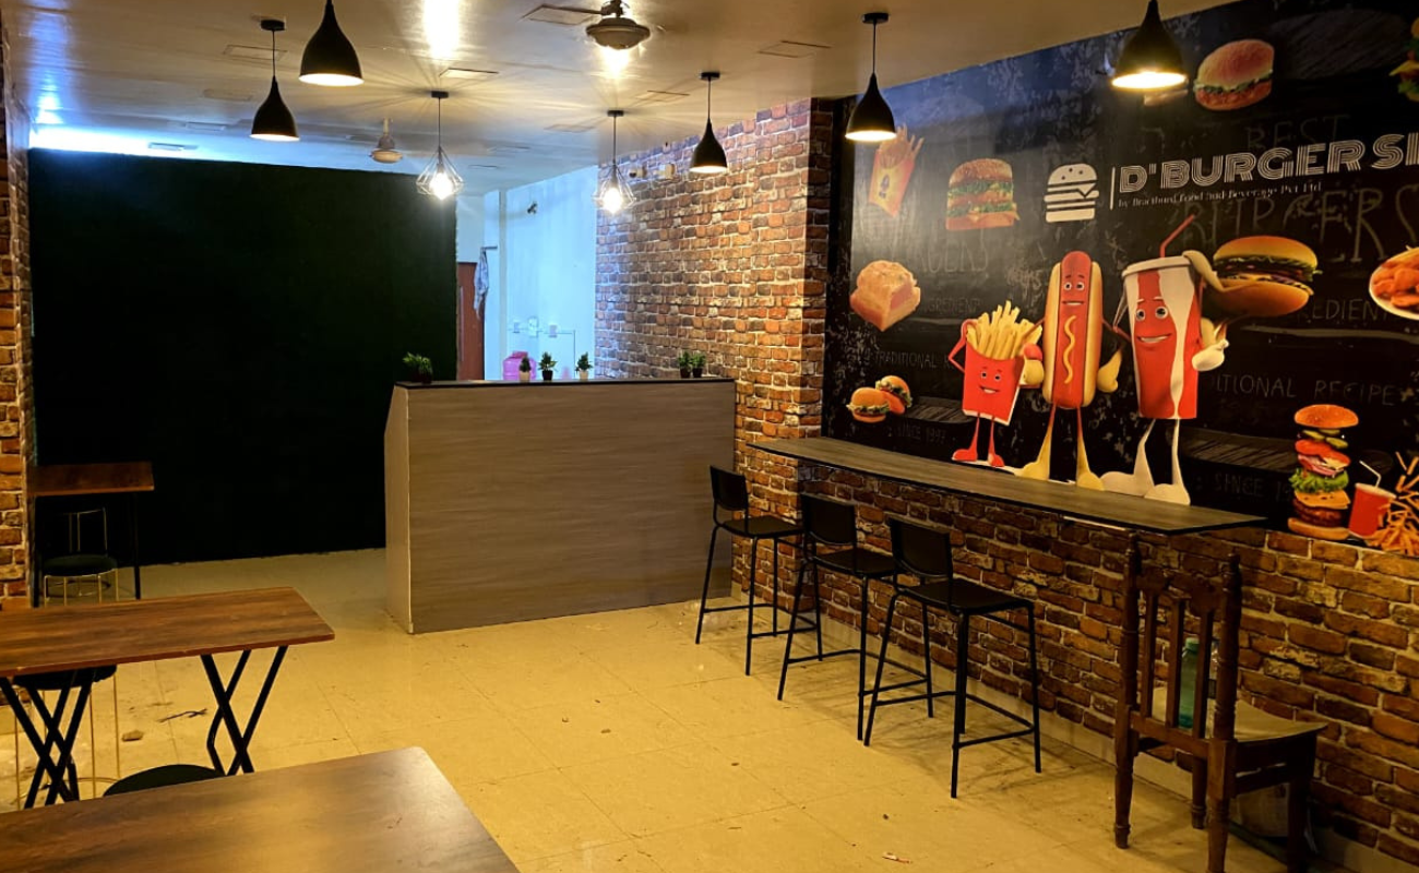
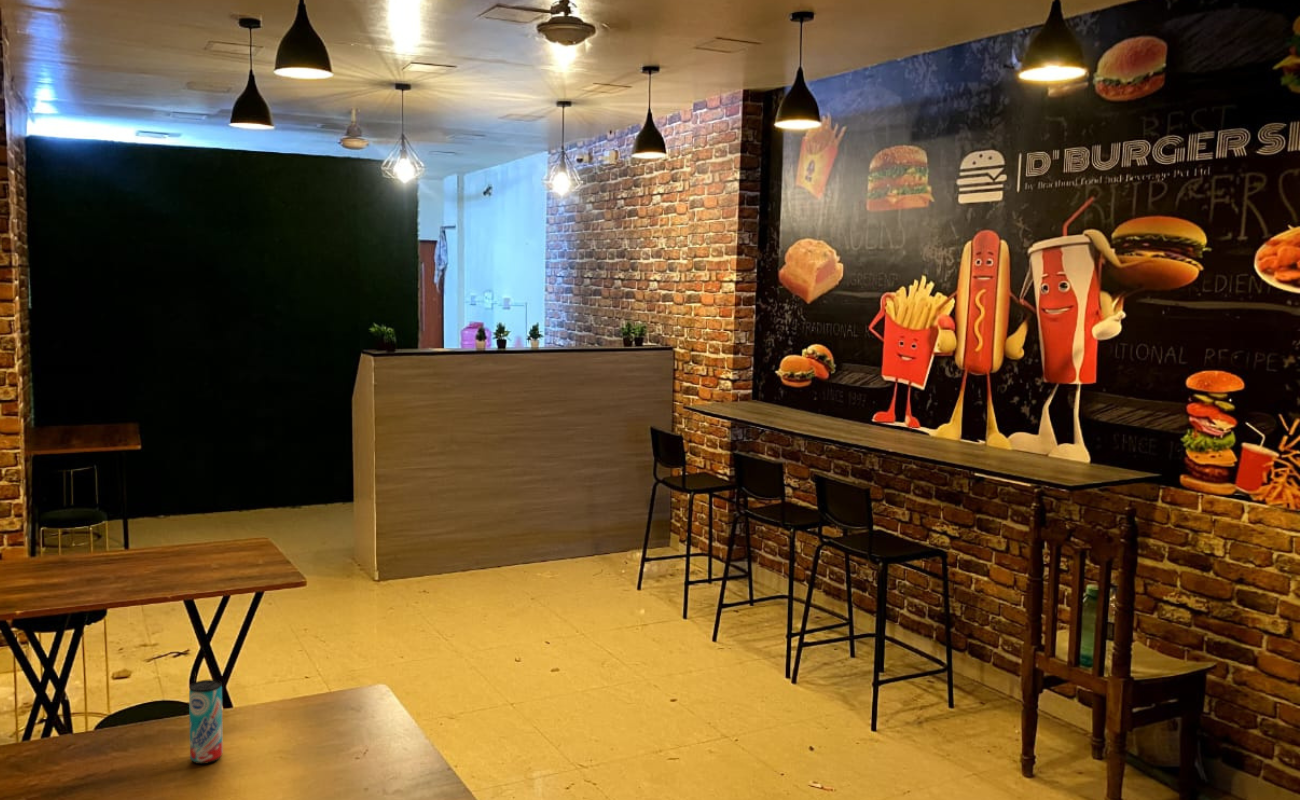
+ beverage can [188,679,224,765]
